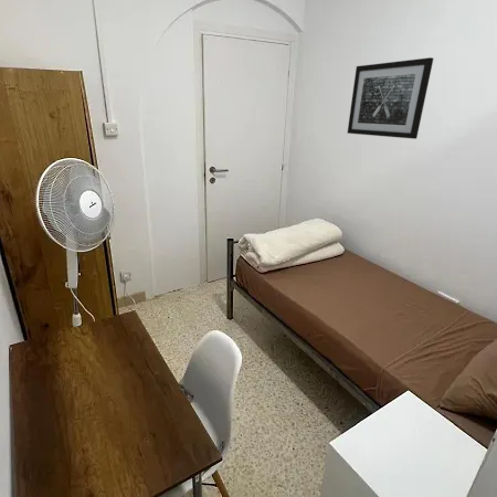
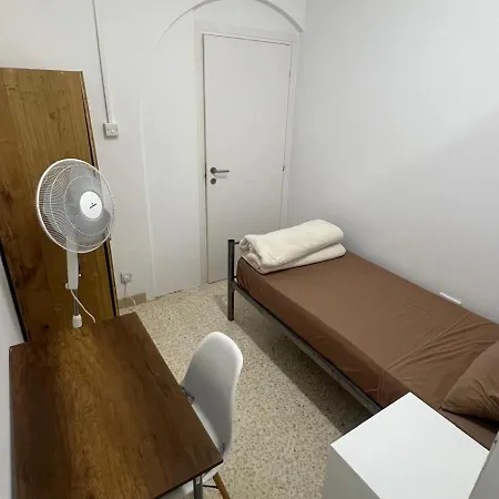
- wall art [346,56,434,140]
